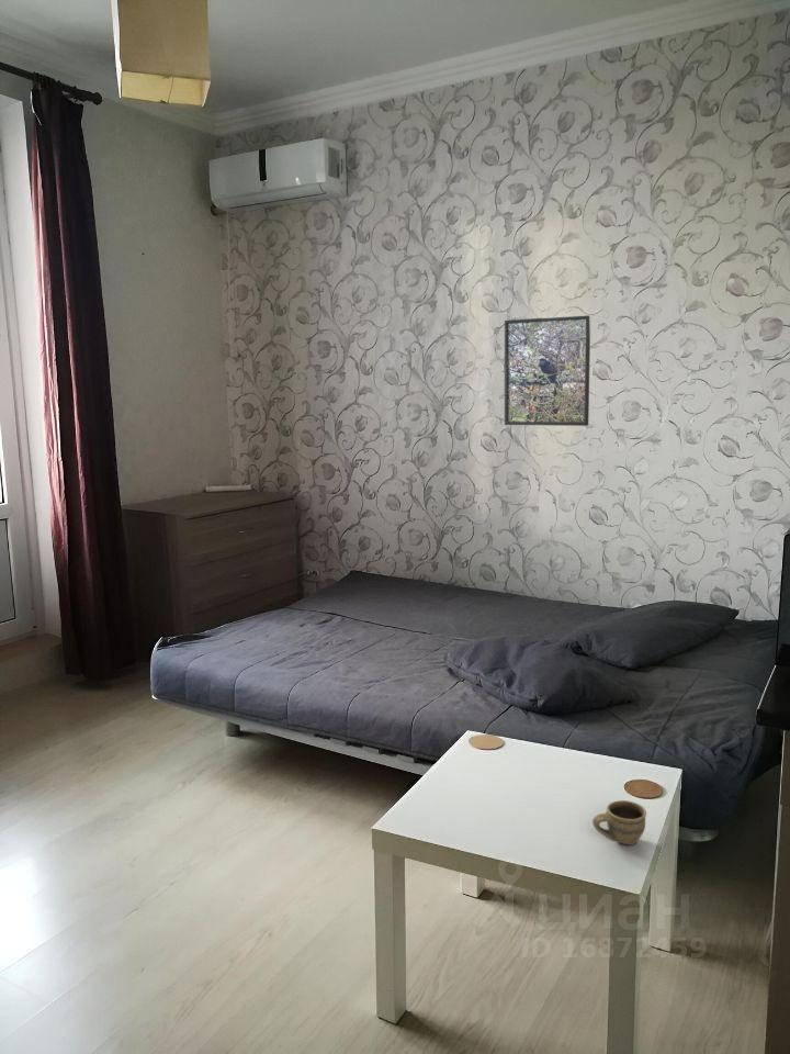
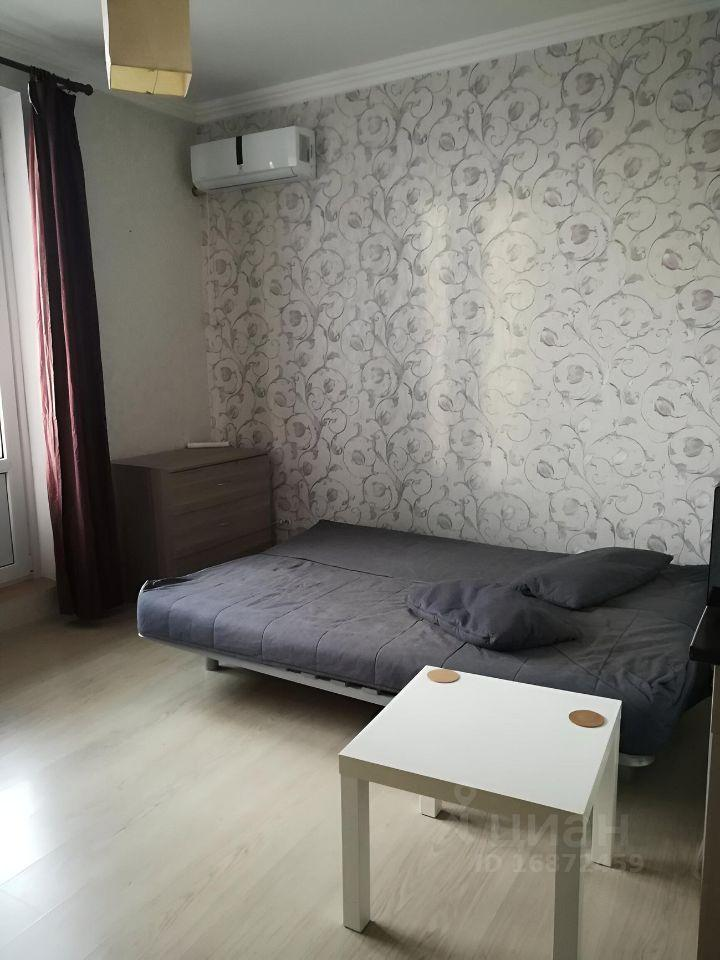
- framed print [504,314,591,427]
- cup [591,799,647,846]
